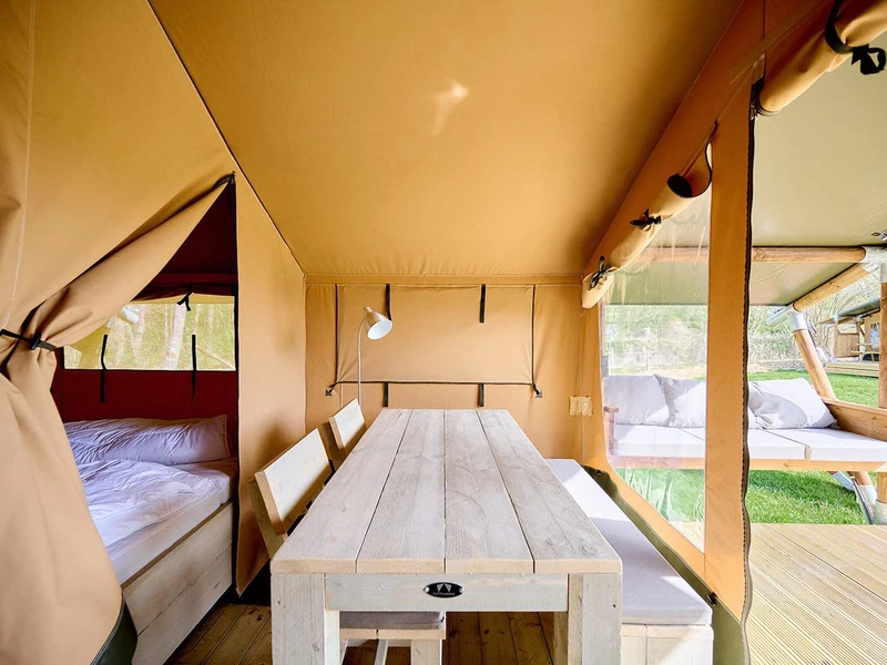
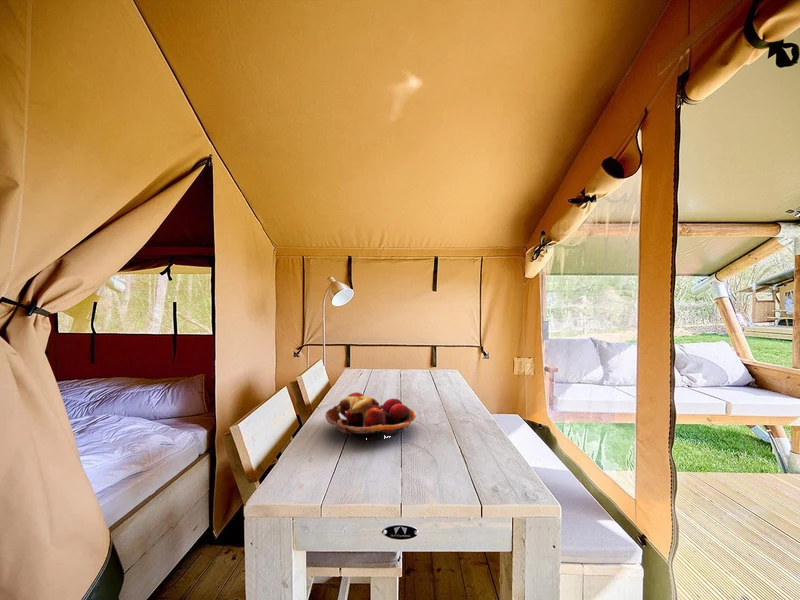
+ fruit basket [325,391,417,441]
